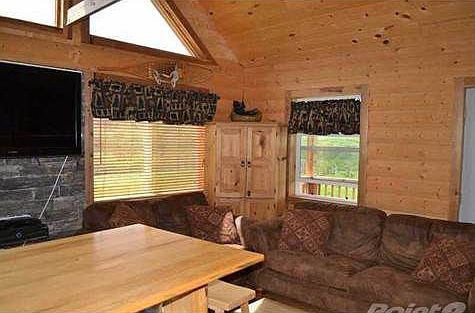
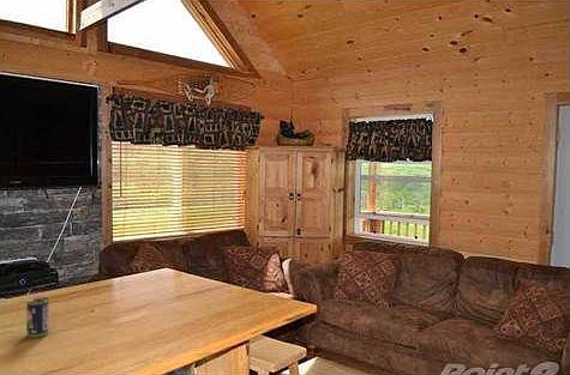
+ beverage can [25,296,50,339]
